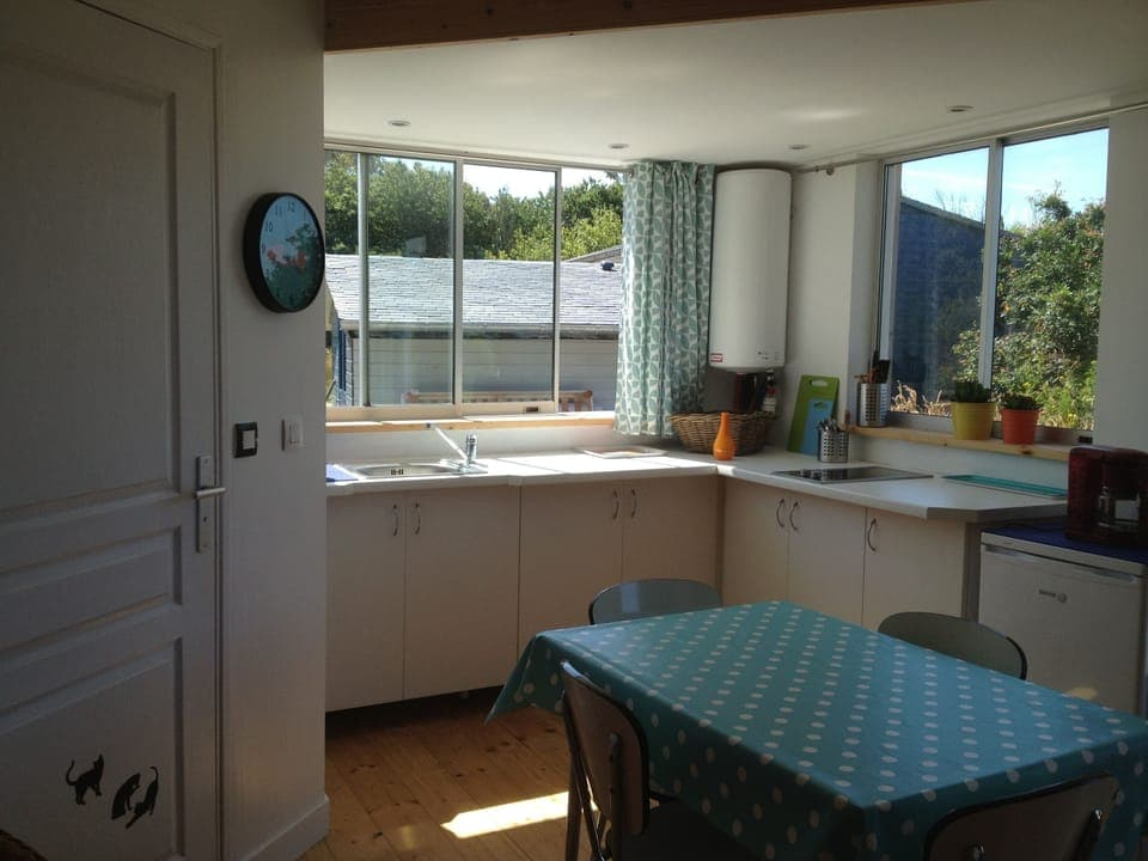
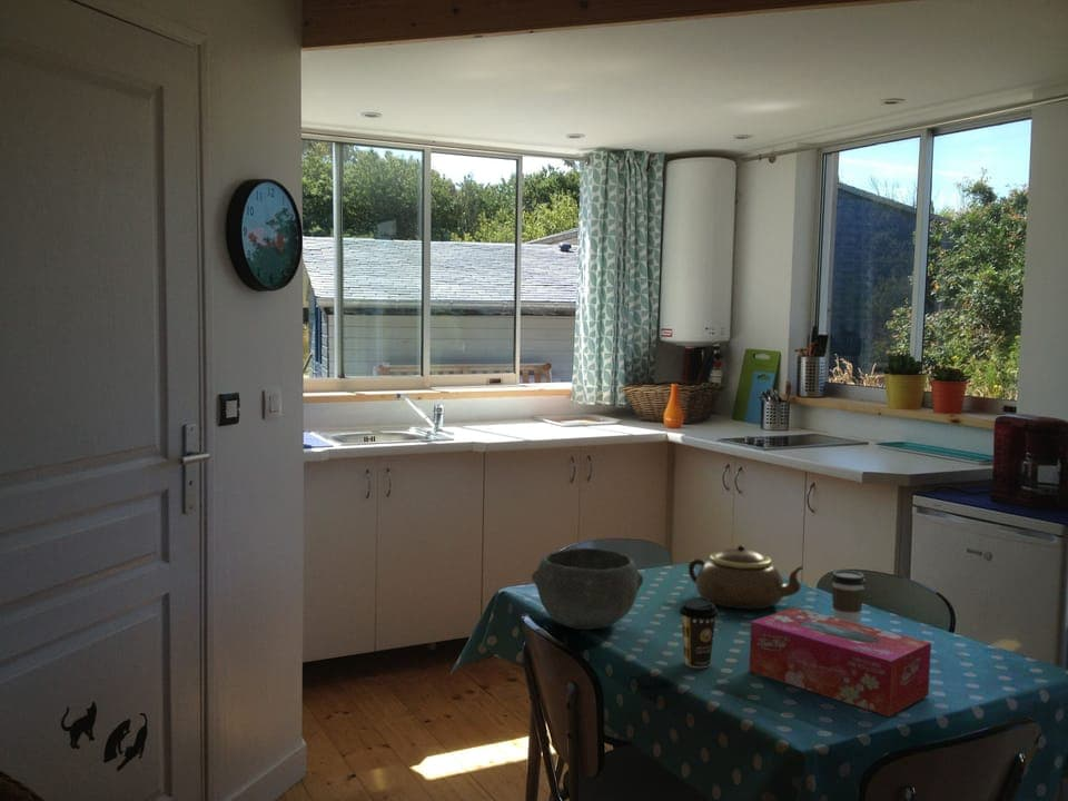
+ coffee cup [830,570,867,624]
+ tissue box [748,606,932,718]
+ teapot [688,544,805,610]
+ coffee cup [678,599,720,669]
+ bowl [531,547,644,631]
